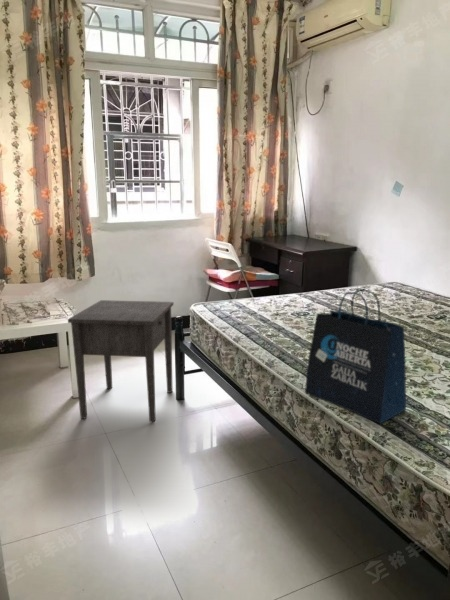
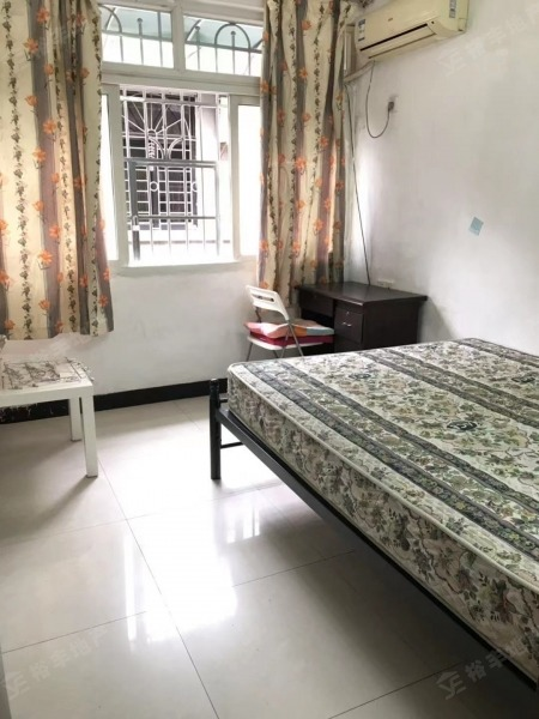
- nightstand [67,299,175,423]
- tote bag [304,288,407,425]
